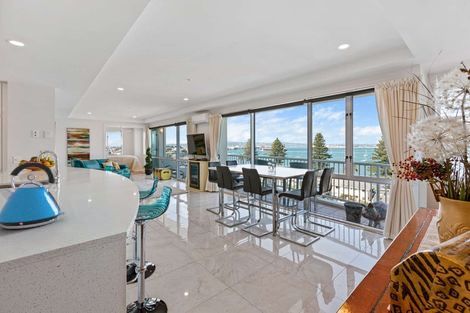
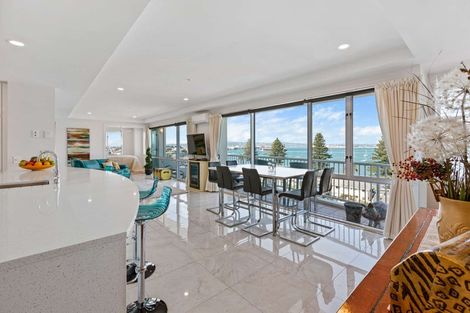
- kettle [0,161,67,230]
